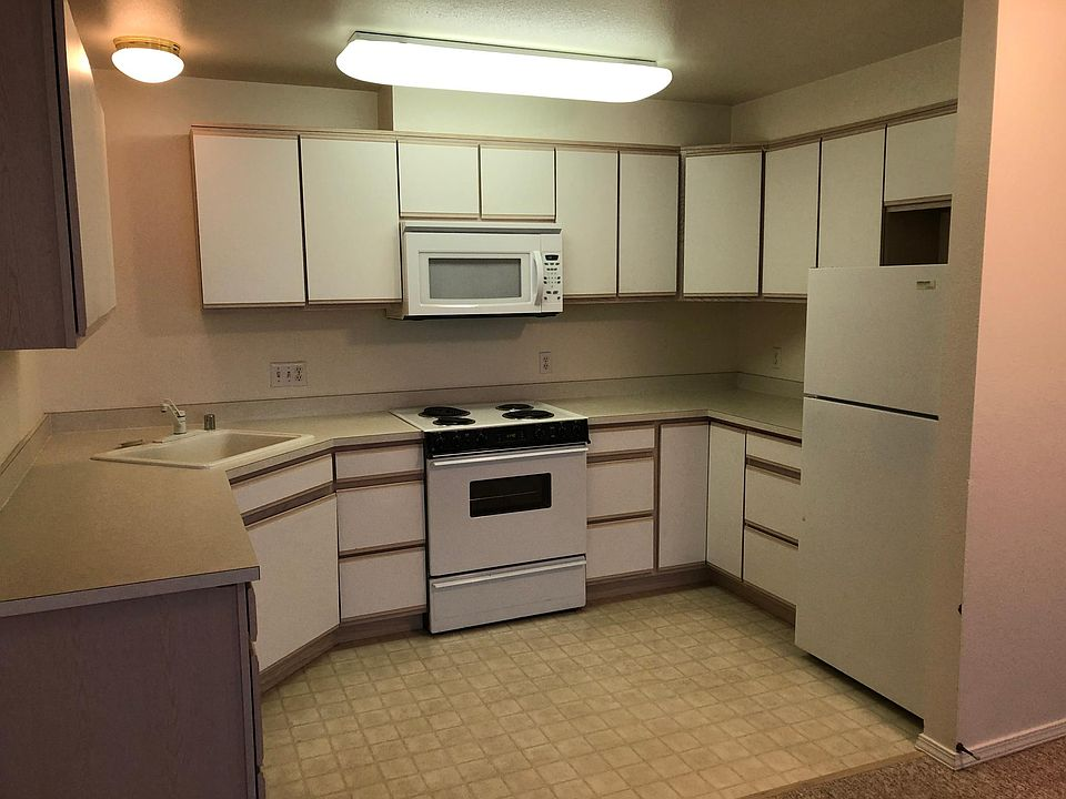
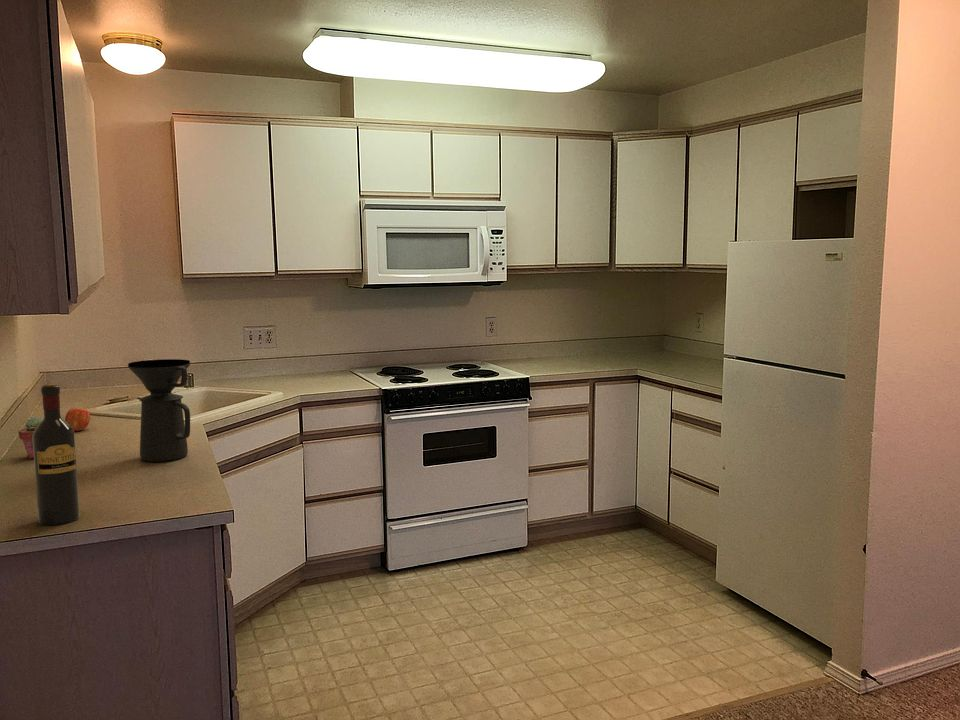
+ coffee maker [127,358,191,463]
+ potted succulent [17,416,43,460]
+ wine bottle [32,383,80,526]
+ fruit [64,407,91,432]
